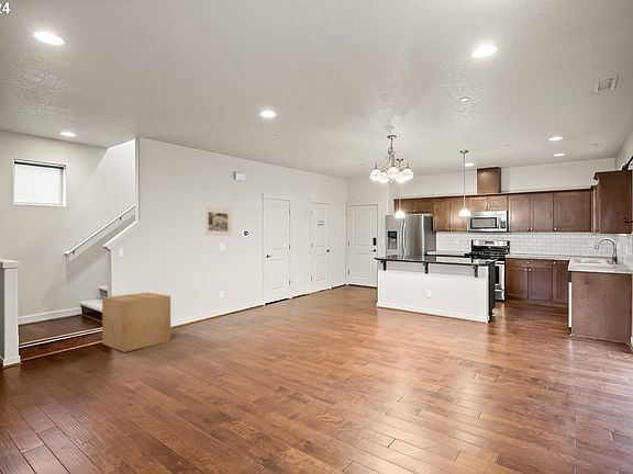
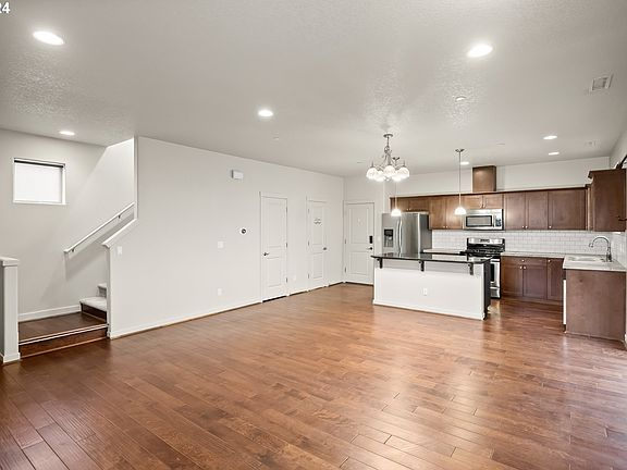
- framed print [203,206,232,237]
- cardboard box [101,292,171,353]
